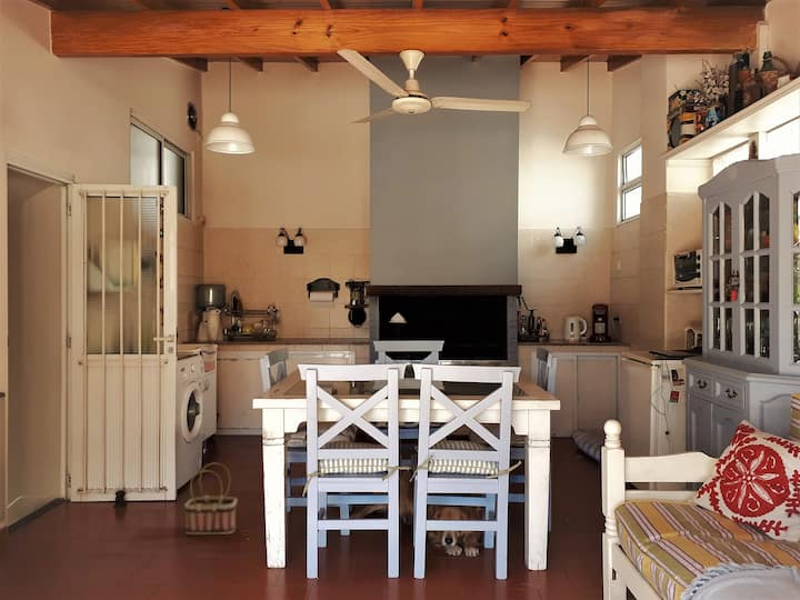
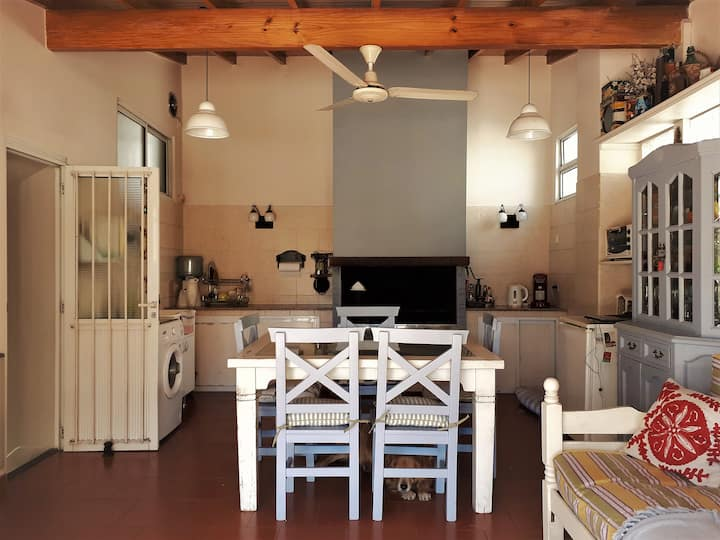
- basket [183,461,238,536]
